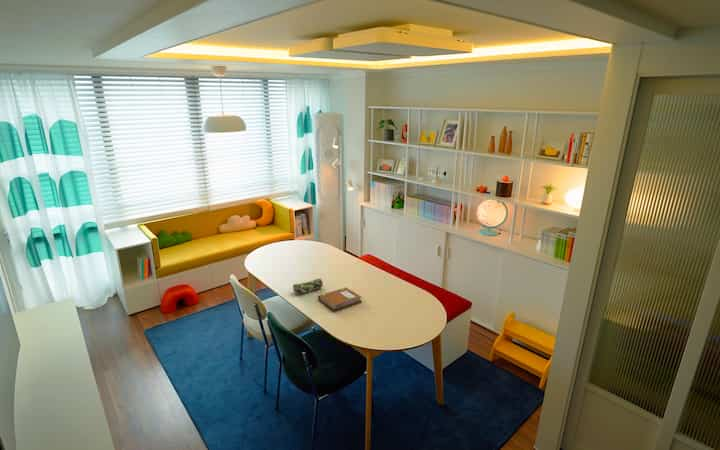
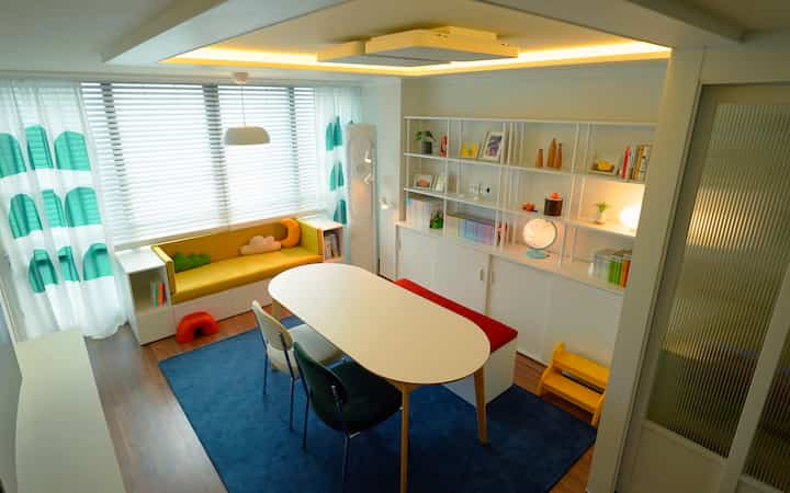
- notebook [317,287,363,312]
- pencil case [292,277,324,295]
